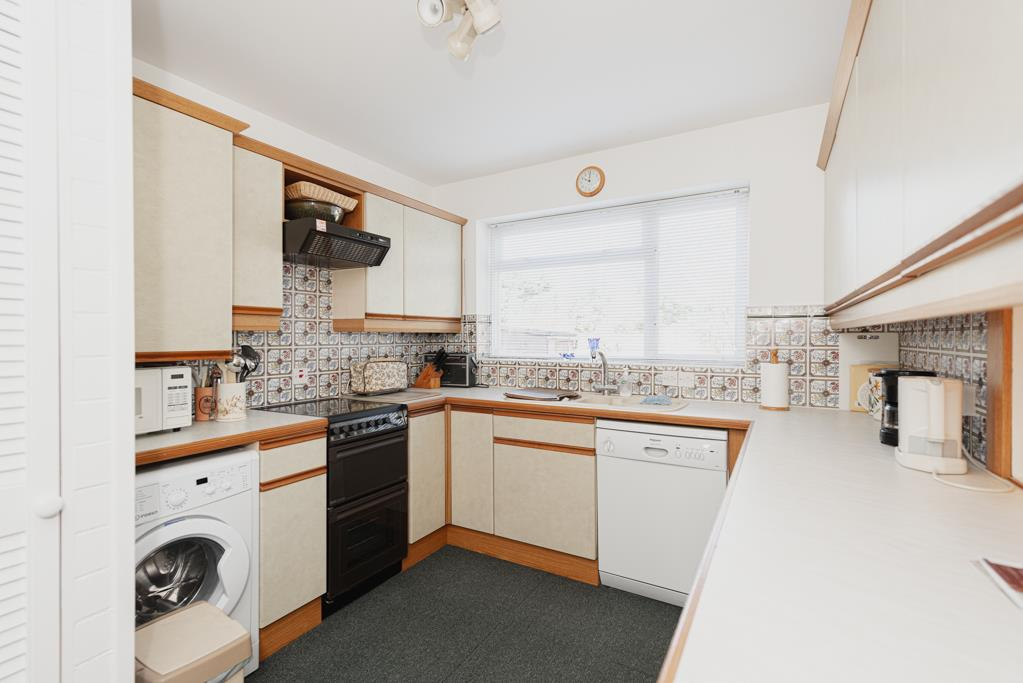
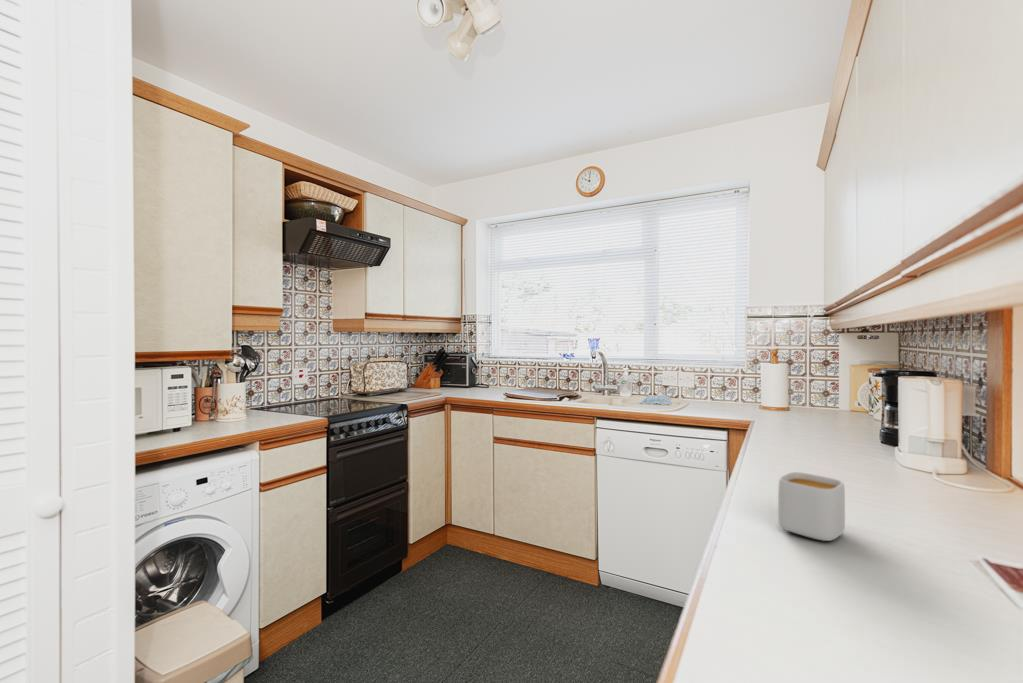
+ mug [777,471,846,542]
